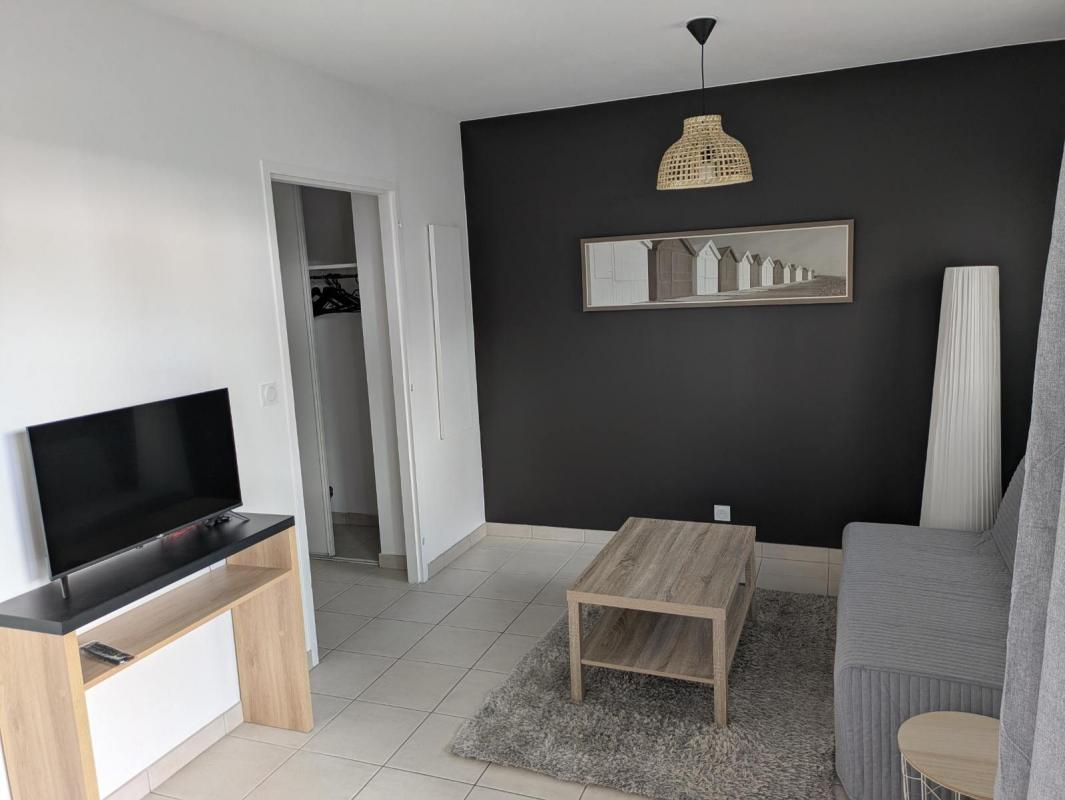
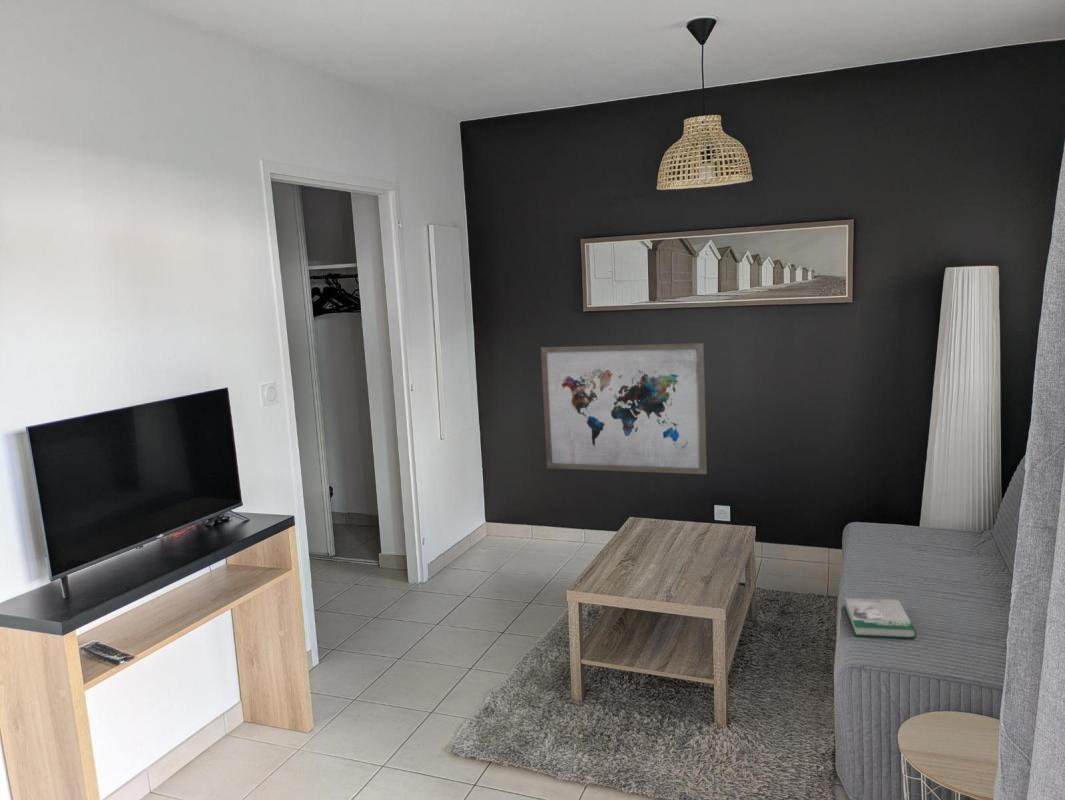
+ wall art [540,342,708,475]
+ book [843,597,918,640]
